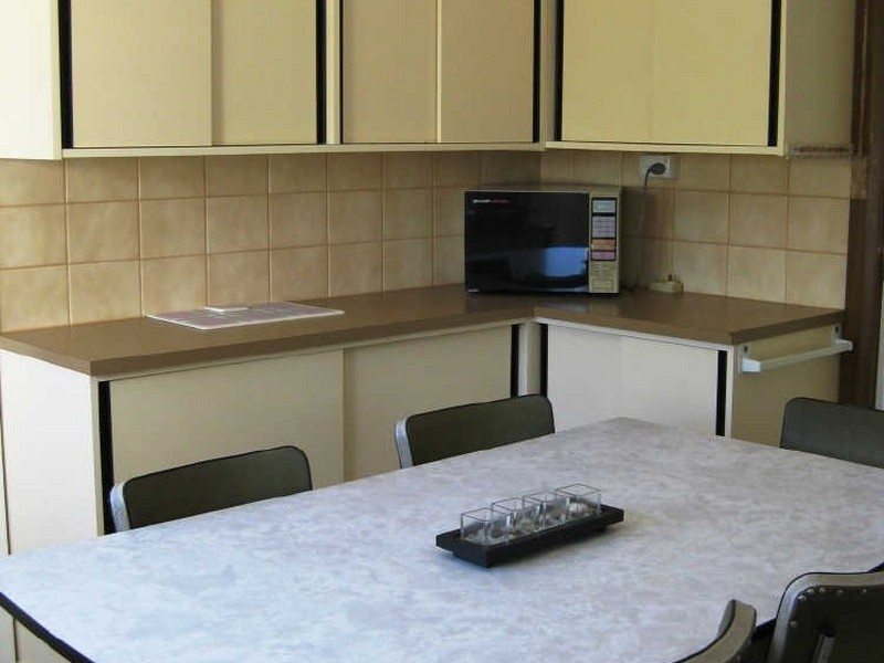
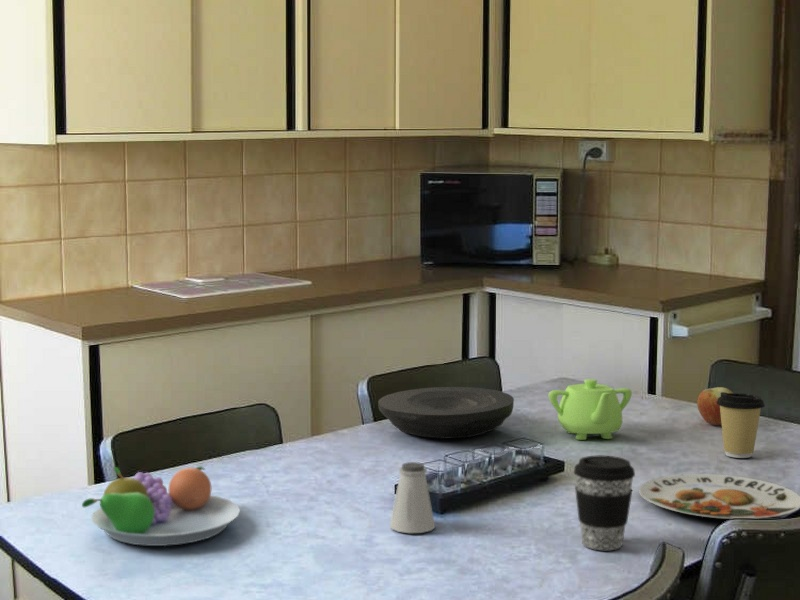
+ coffee cup [716,392,766,459]
+ fruit bowl [81,465,241,547]
+ saltshaker [389,461,436,534]
+ apple [696,386,734,426]
+ plate [377,386,515,440]
+ teapot [548,378,633,441]
+ coffee cup [573,455,636,551]
+ plate [638,473,800,520]
